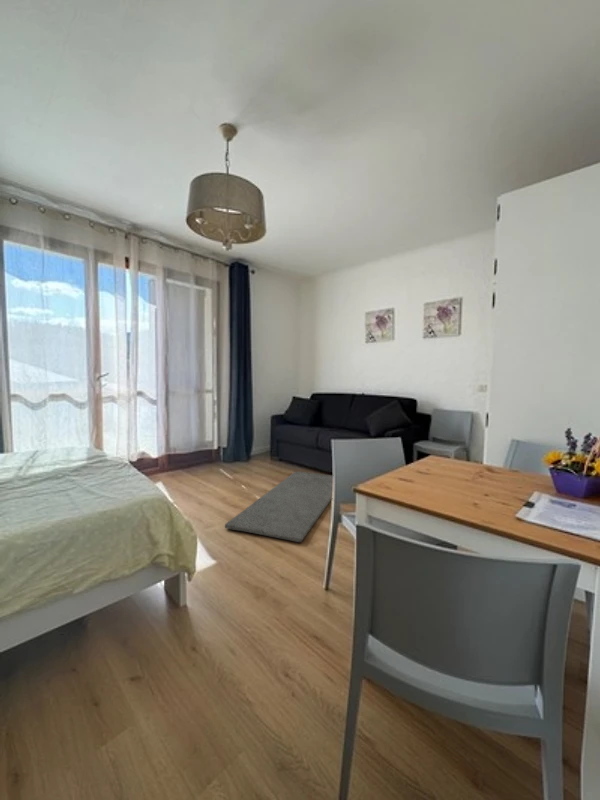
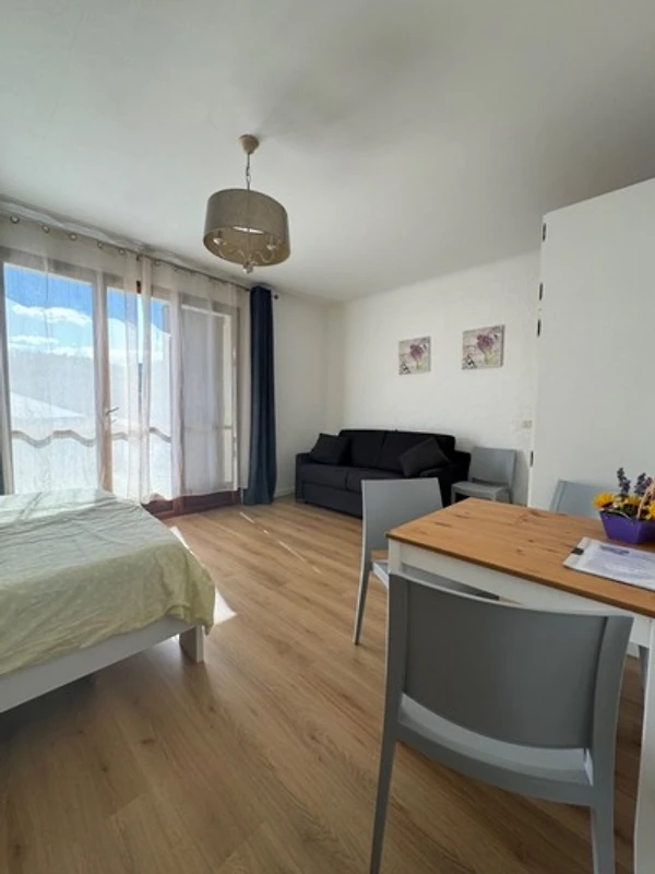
- rug [224,470,333,543]
